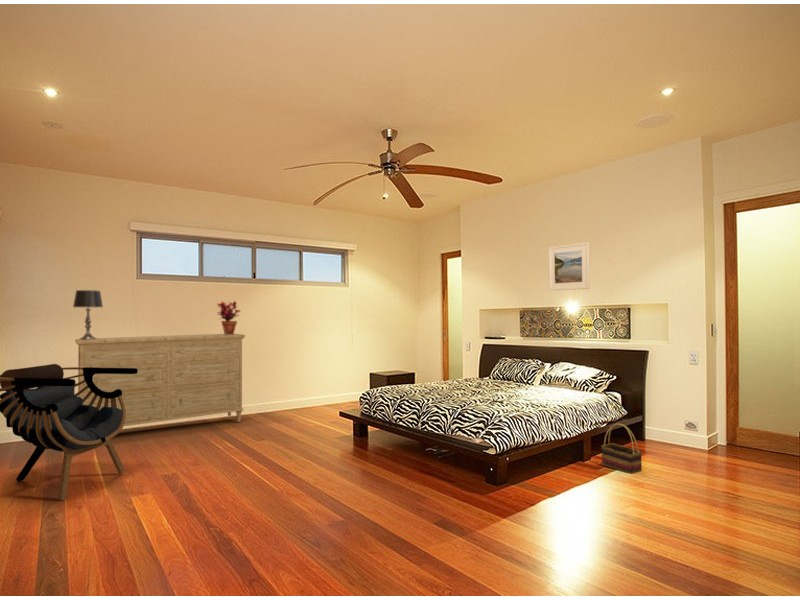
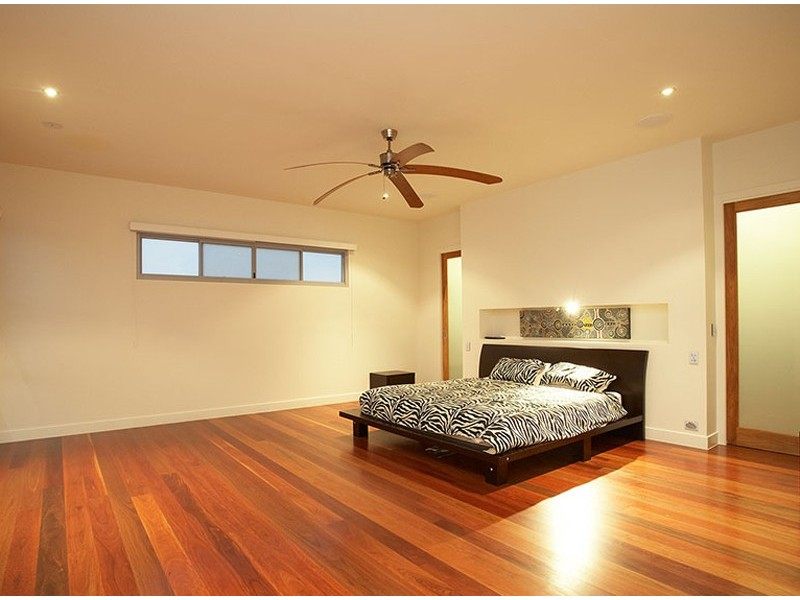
- potted plant [216,300,241,335]
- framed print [547,241,591,292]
- table lamp [72,289,104,340]
- basket [600,422,643,475]
- dresser [74,333,246,427]
- armchair [0,363,138,502]
